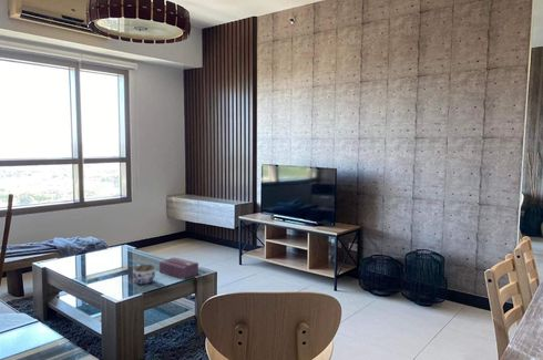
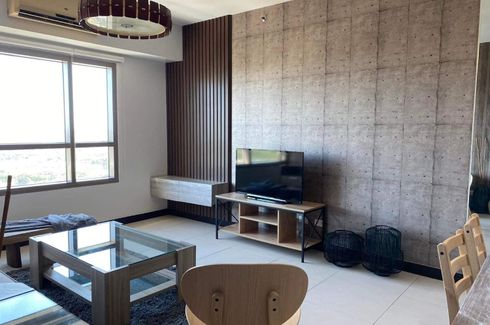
- jar [132,264,156,286]
- tissue box [158,256,199,280]
